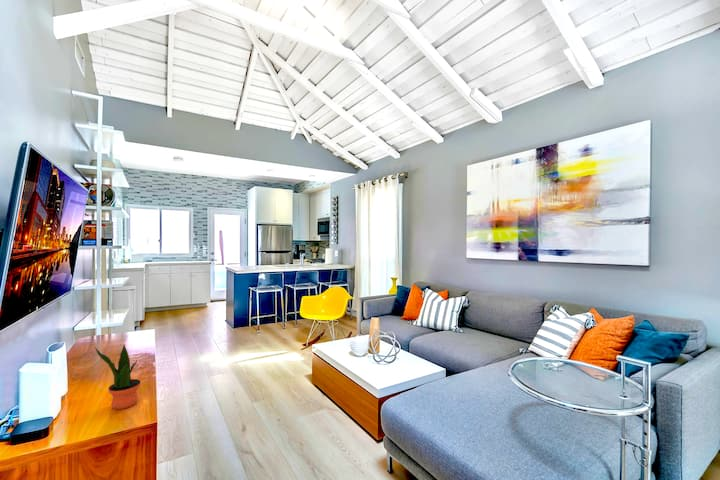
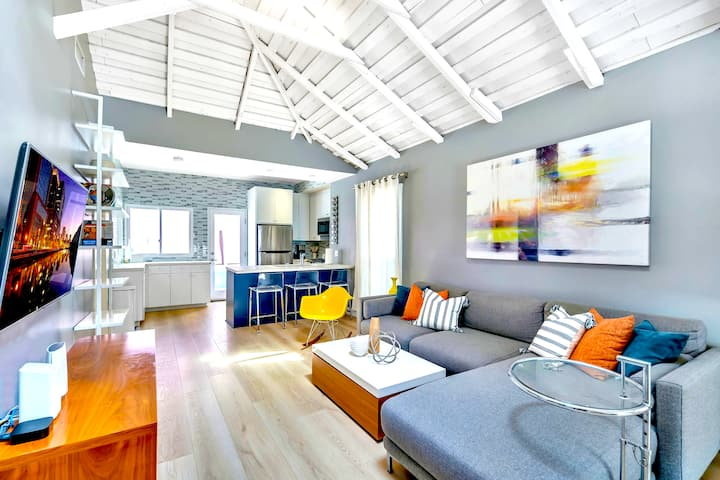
- potted plant [94,343,141,410]
